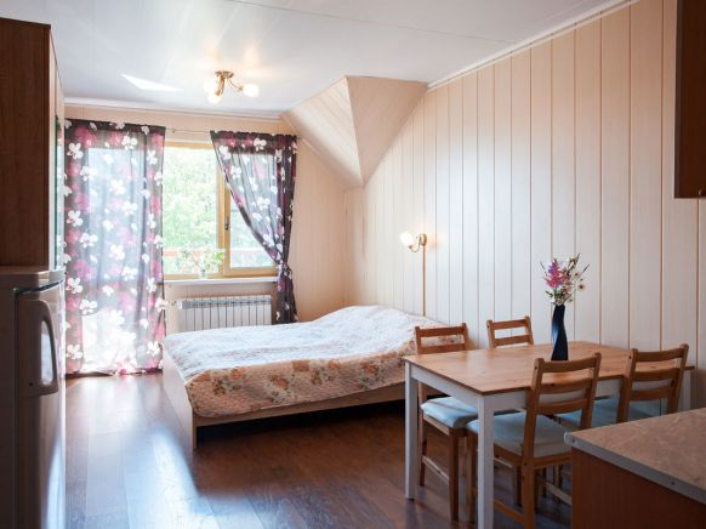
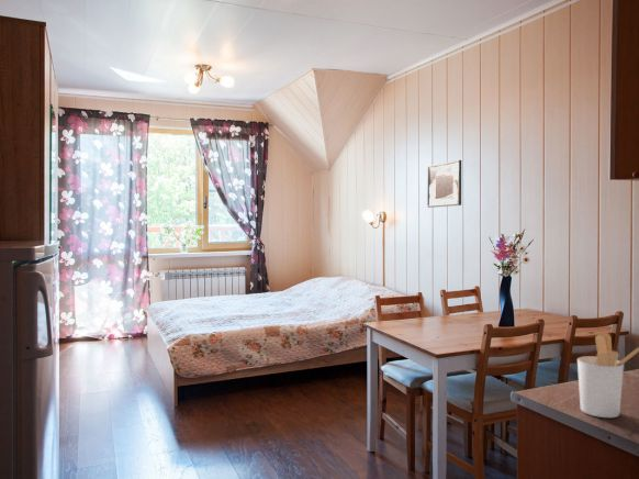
+ utensil holder [576,332,639,419]
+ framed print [426,159,462,209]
